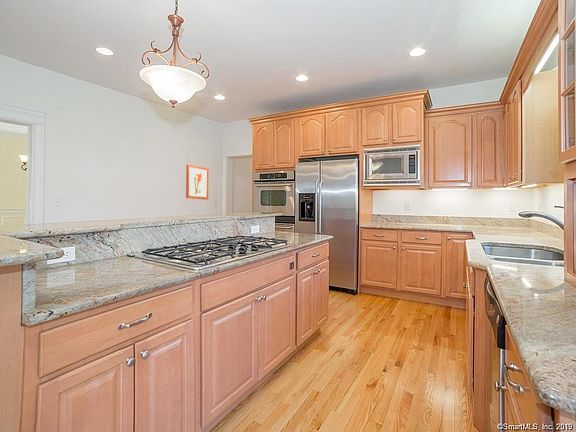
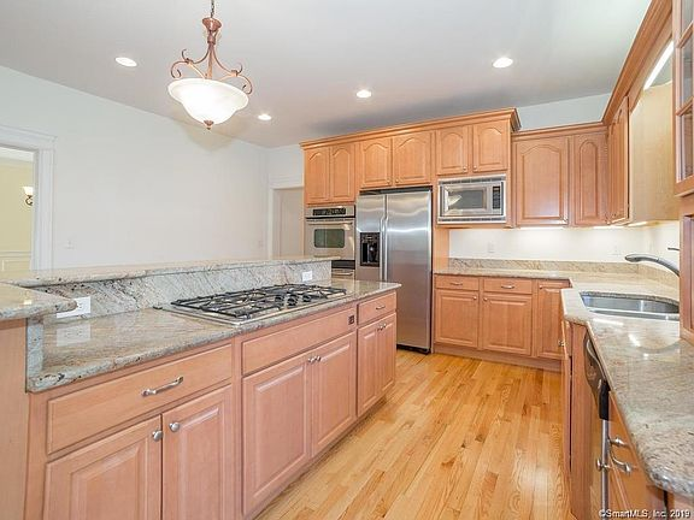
- wall art [185,164,210,201]
